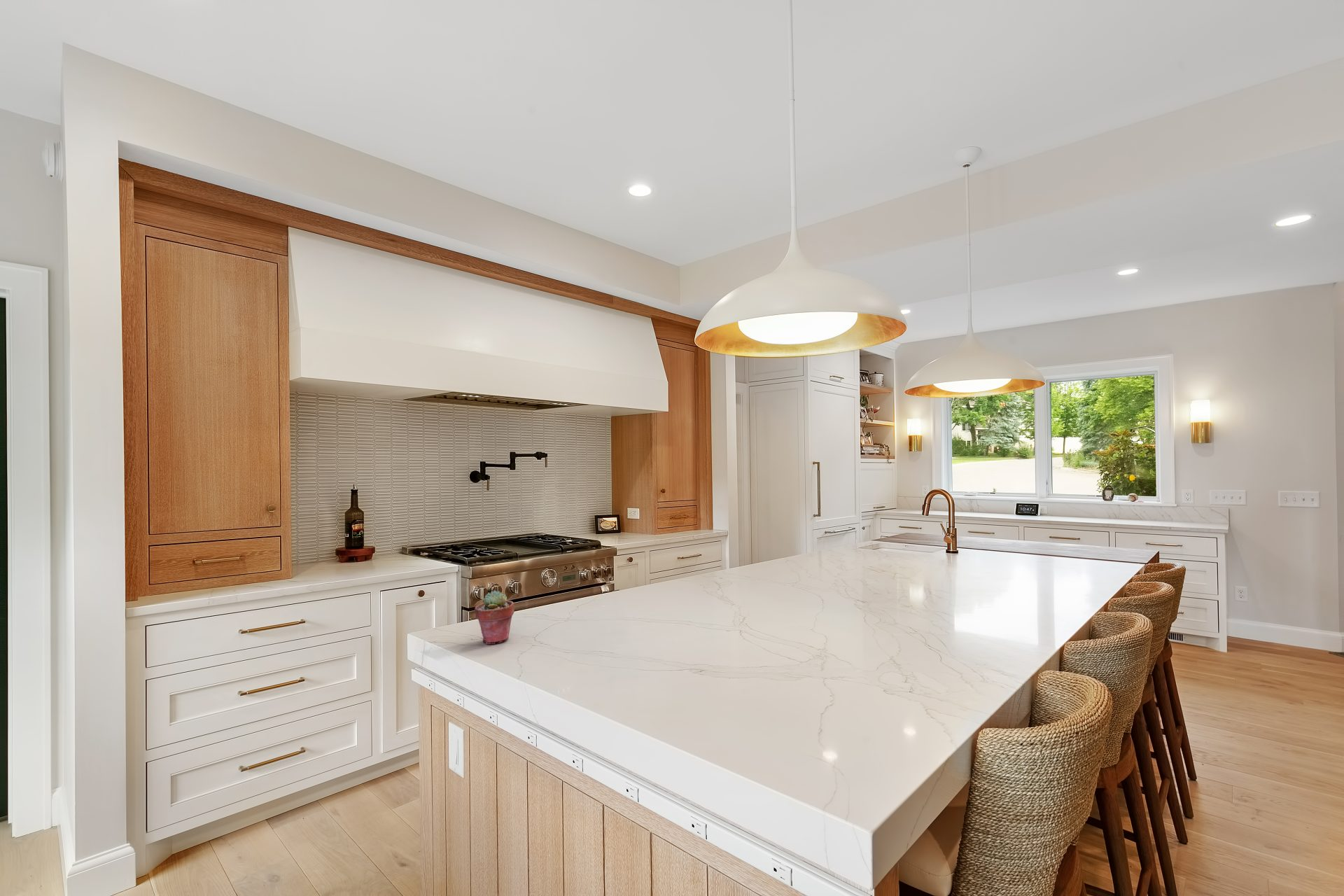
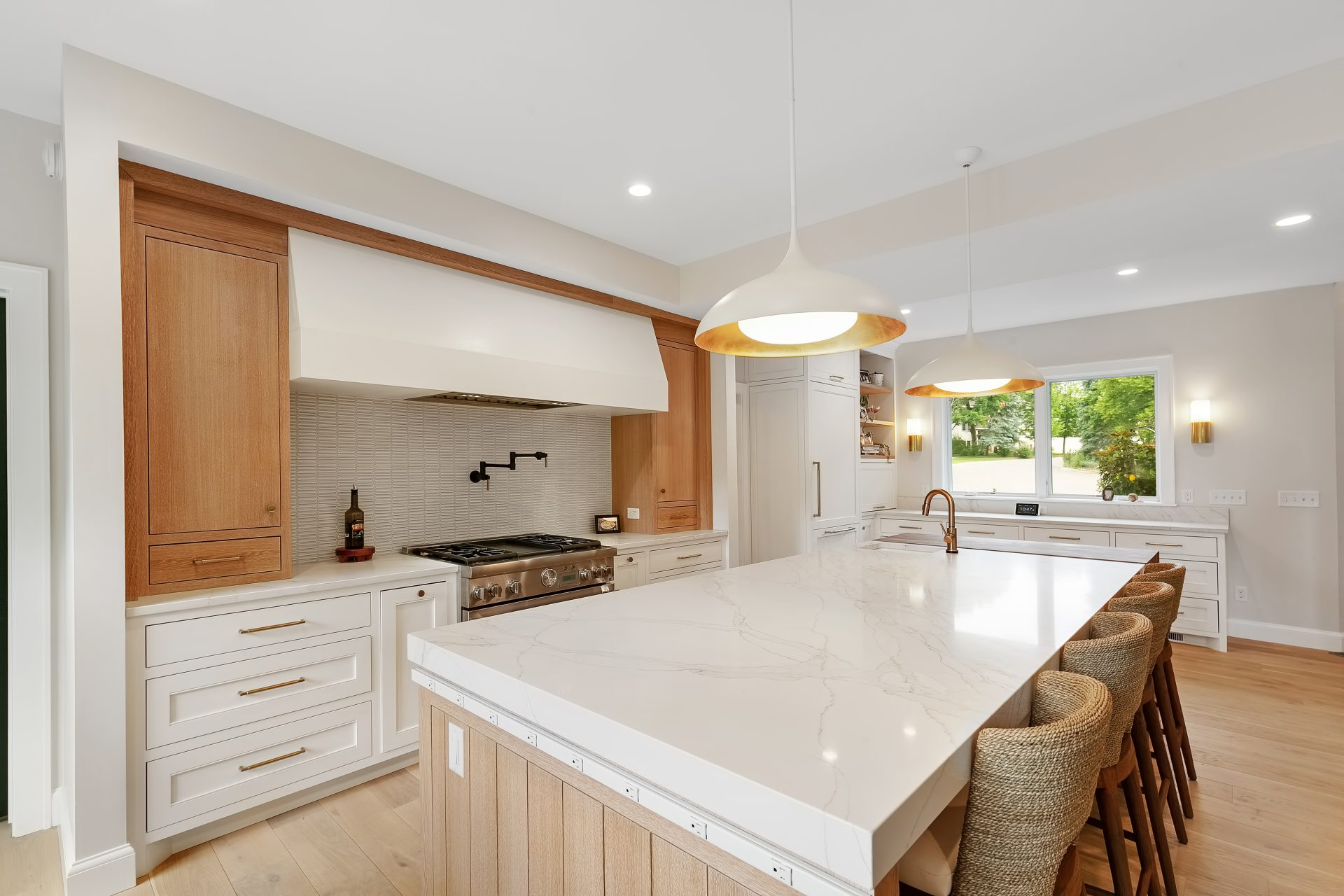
- potted succulent [474,589,514,645]
